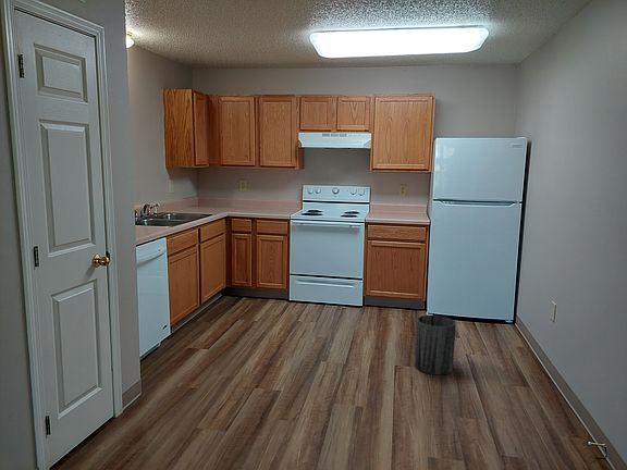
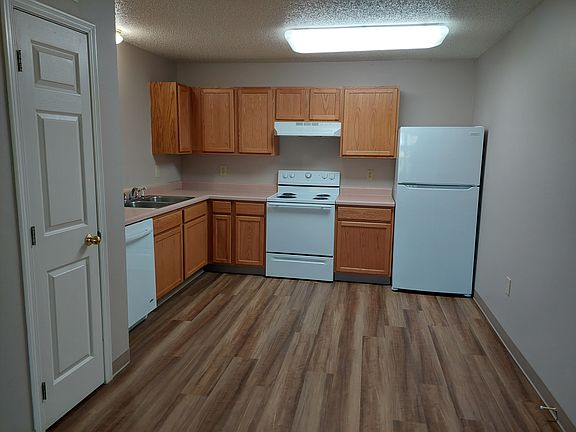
- trash can [414,314,457,375]
